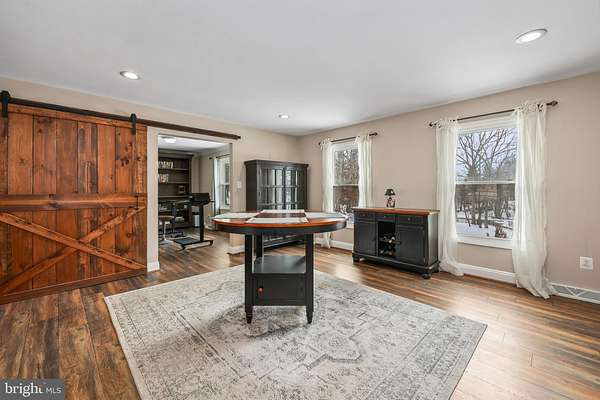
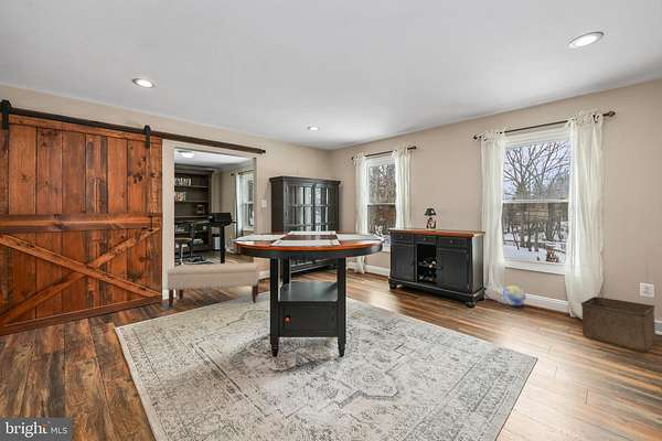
+ storage bin [579,295,658,354]
+ ball [501,284,526,306]
+ bench [166,261,260,309]
